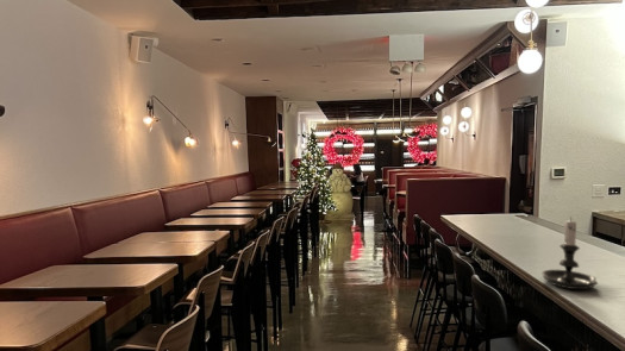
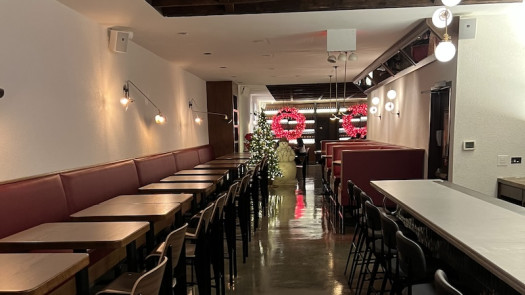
- candle holder [540,215,599,290]
